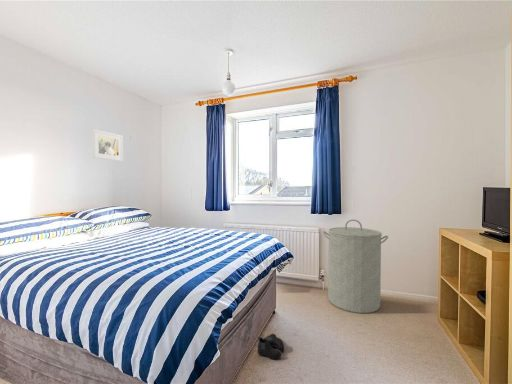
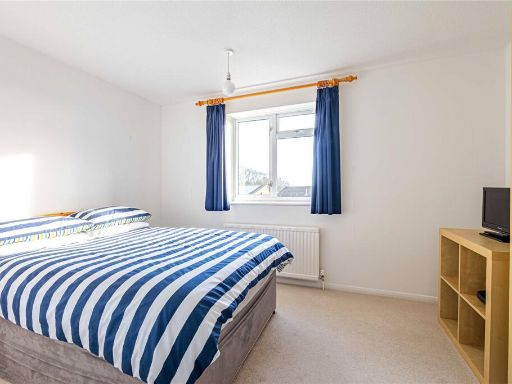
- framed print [92,128,124,162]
- laundry hamper [322,218,389,314]
- boots [257,333,285,360]
